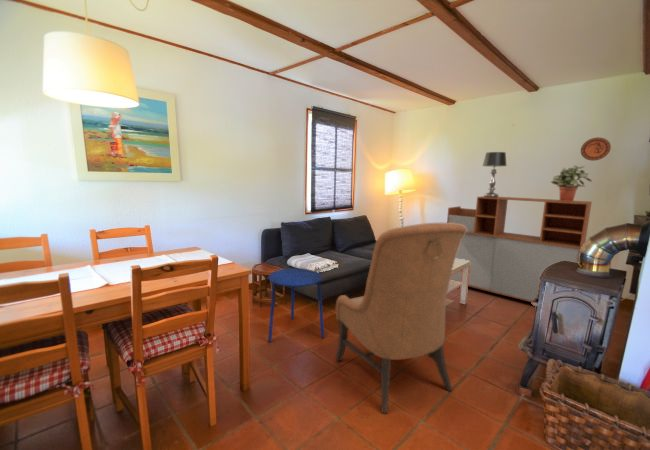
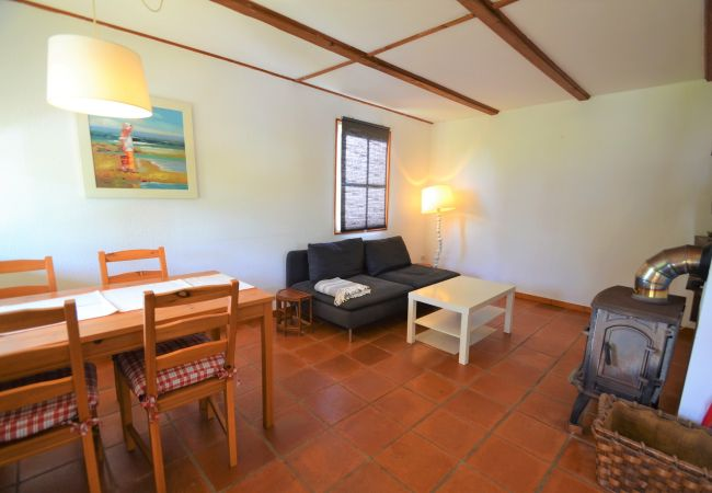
- storage cabinet [446,195,593,303]
- decorative plate [580,137,612,162]
- table lamp [482,151,508,197]
- potted plant [550,165,593,202]
- side table [267,267,325,343]
- chair [335,222,467,414]
